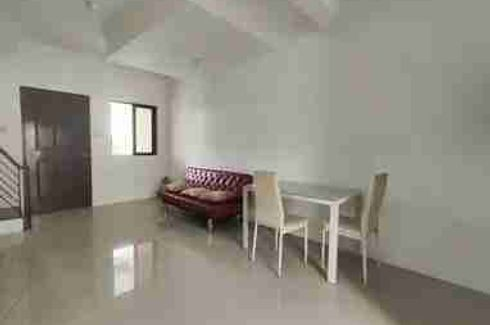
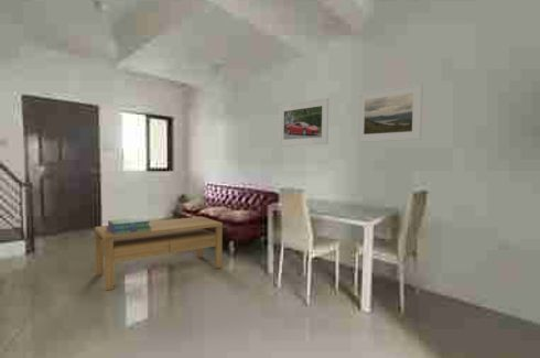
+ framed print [278,97,330,148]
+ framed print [356,82,424,143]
+ stack of books [106,216,151,235]
+ coffee table [94,216,224,292]
